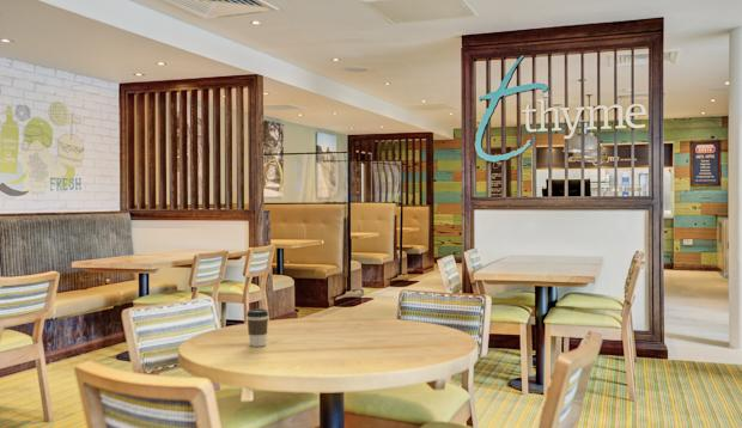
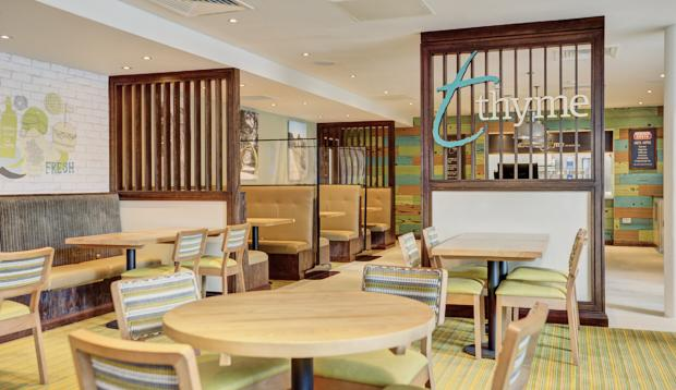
- coffee cup [245,307,269,348]
